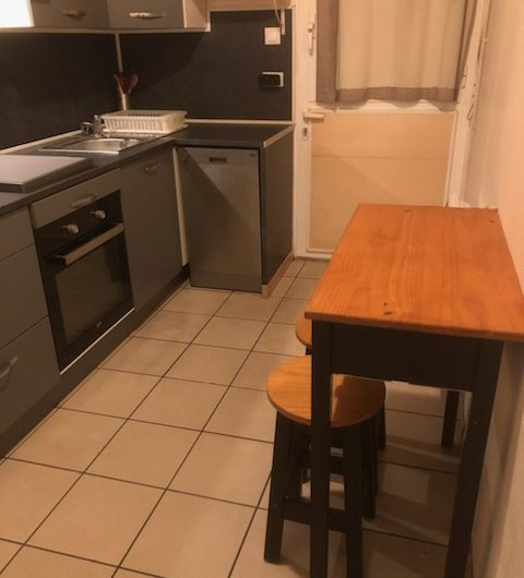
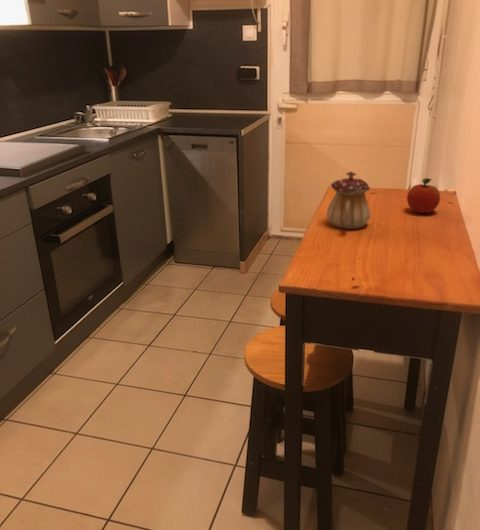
+ fruit [406,177,441,214]
+ teapot [325,171,371,230]
